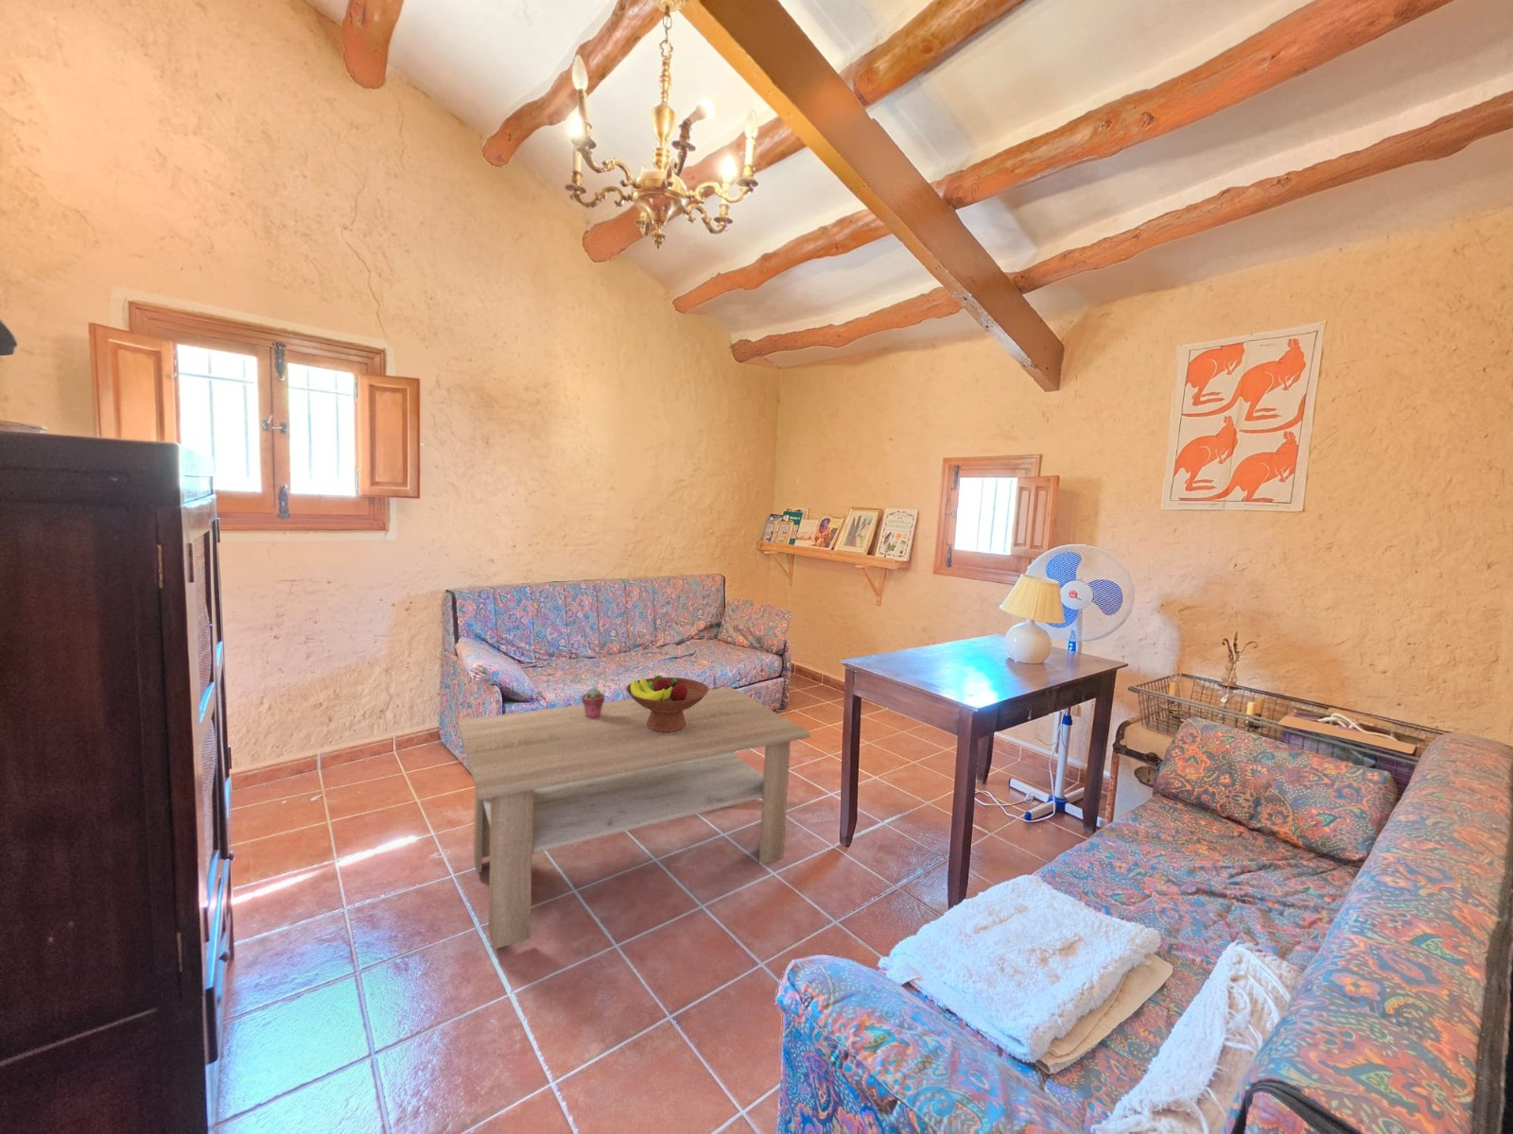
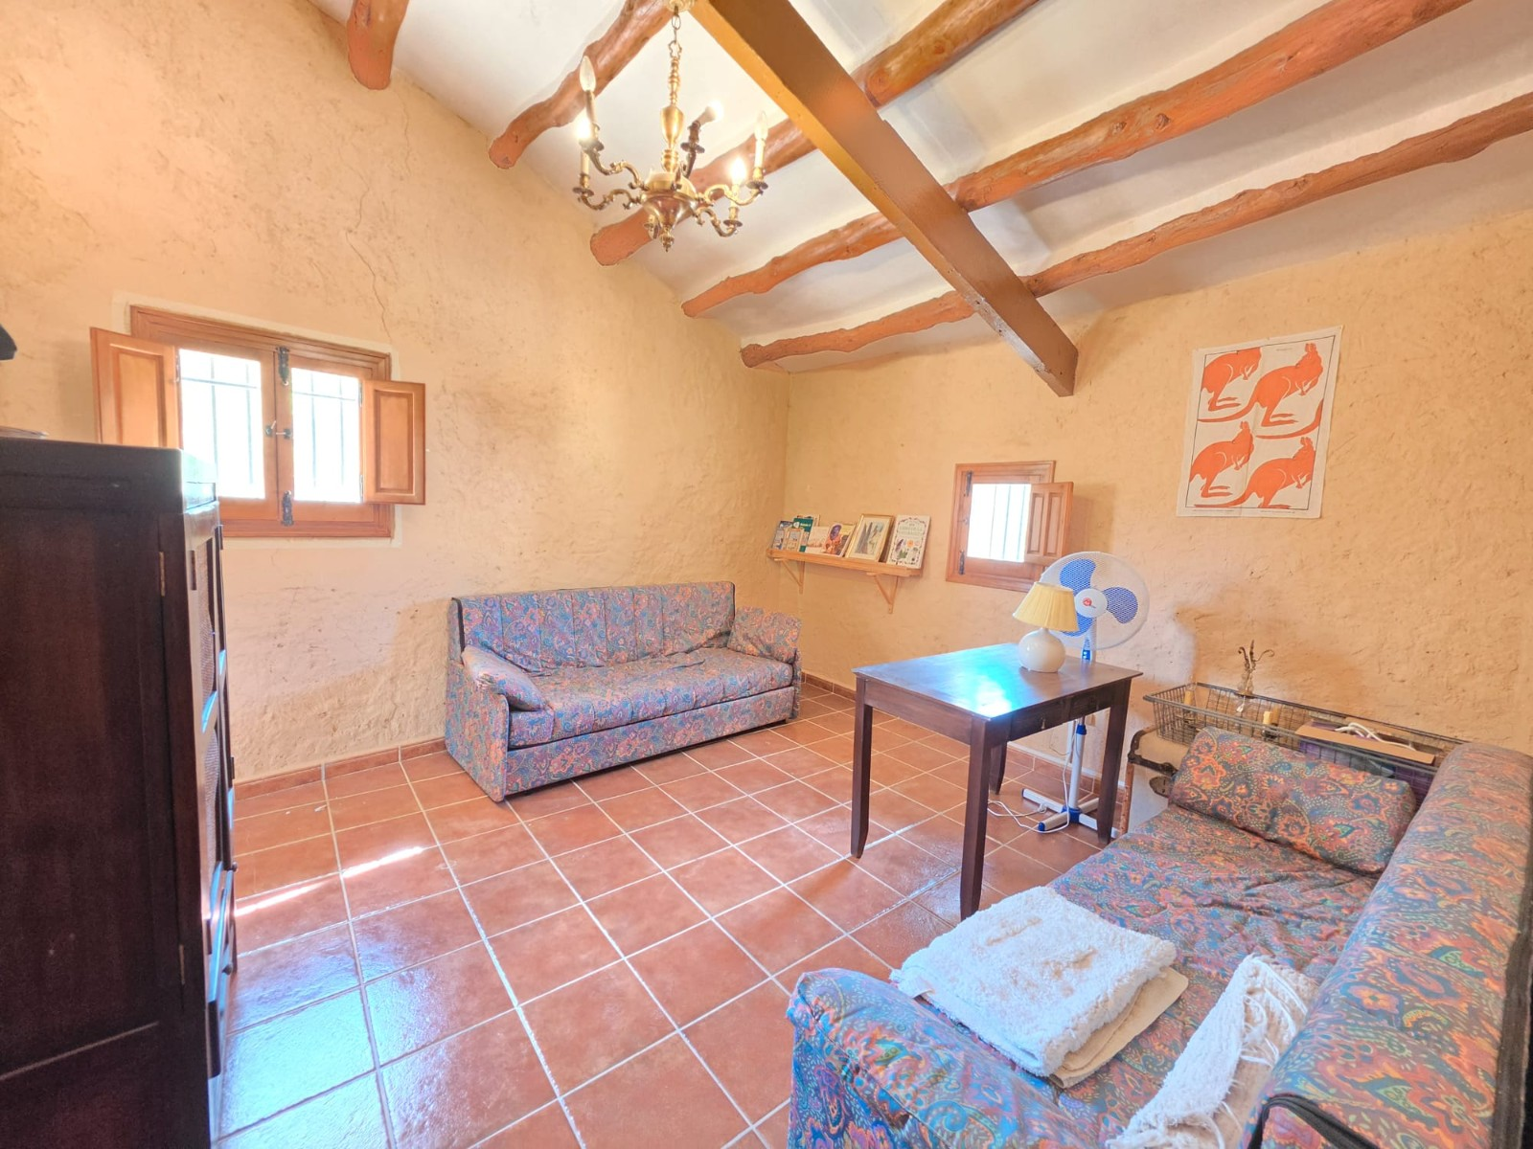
- coffee table [457,686,811,951]
- potted succulent [580,687,605,718]
- fruit bowl [625,674,709,734]
